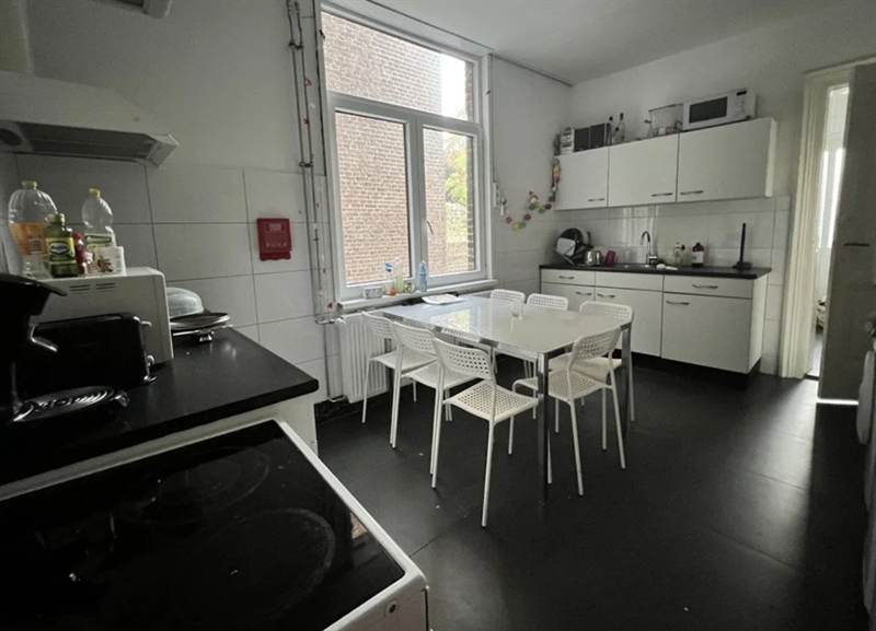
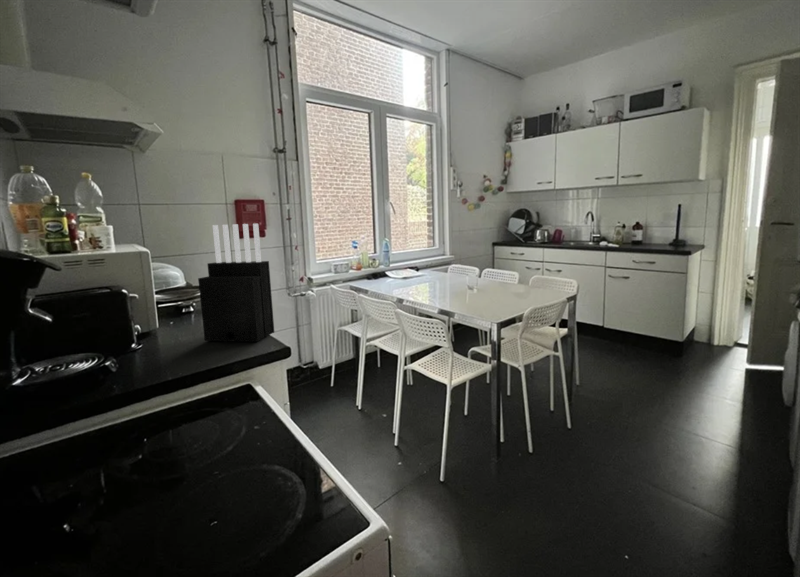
+ knife block [197,223,275,344]
